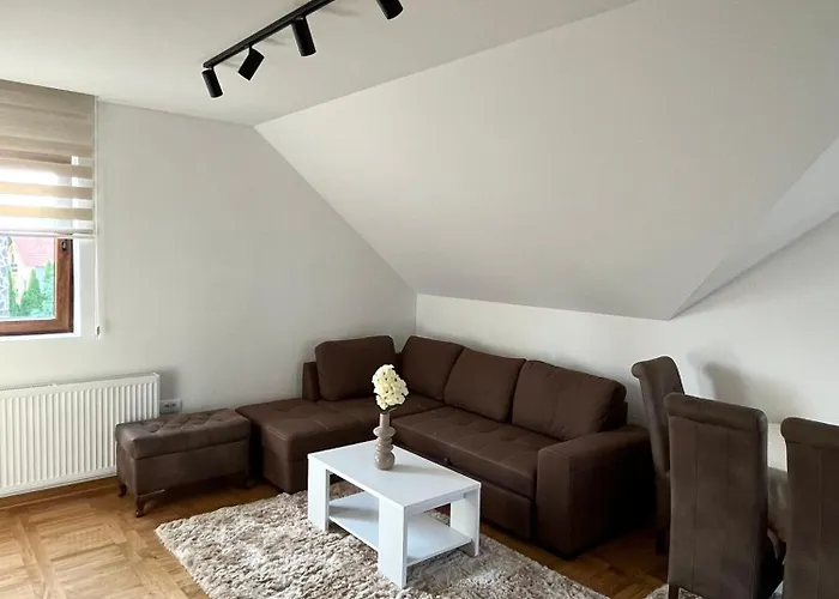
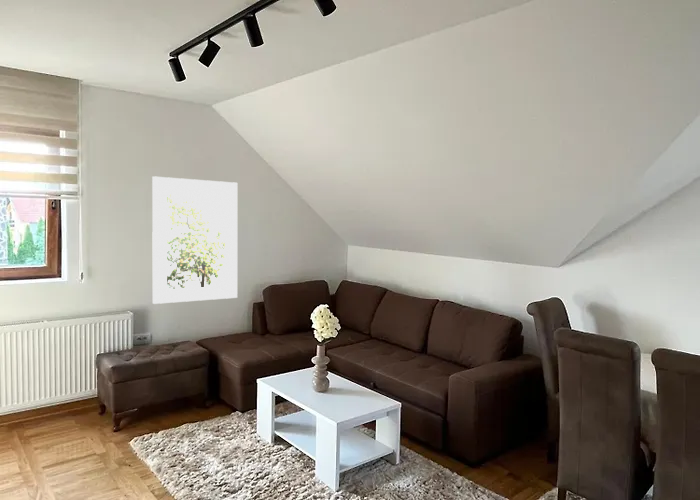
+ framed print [151,175,238,305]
